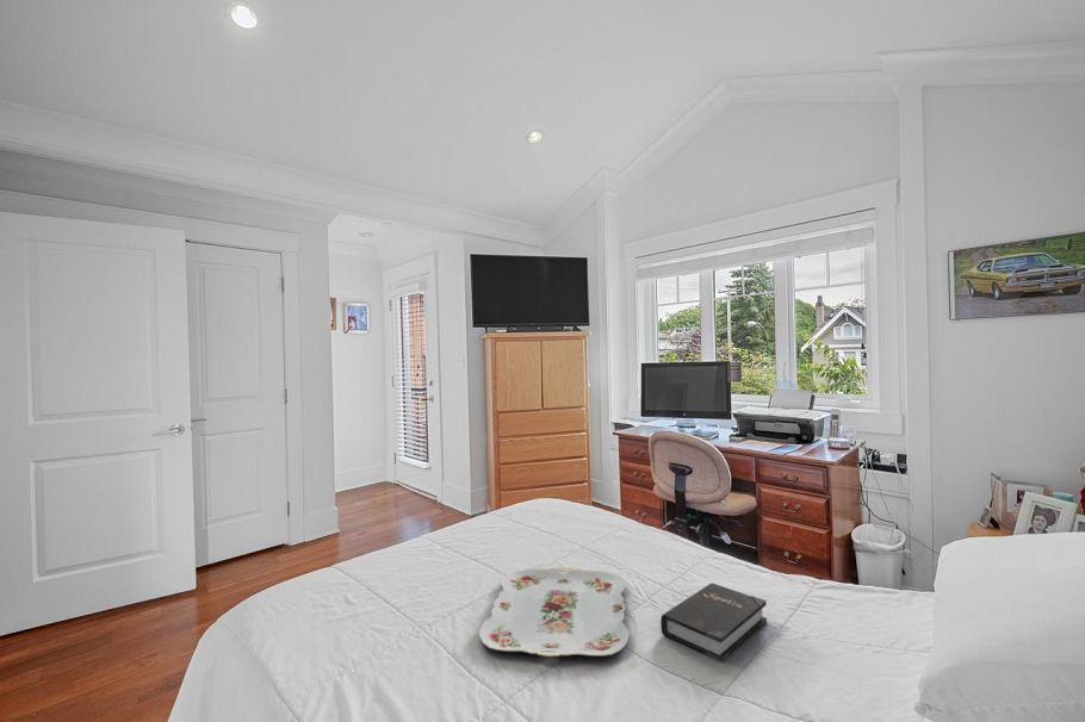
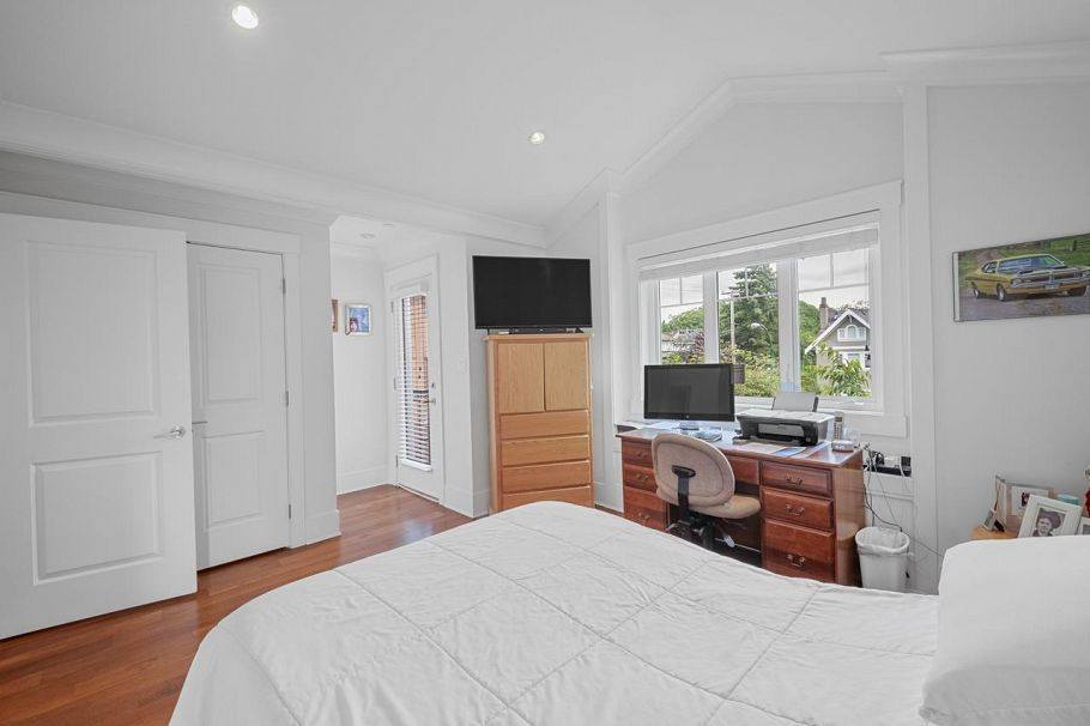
- hardback book [659,583,768,664]
- serving tray [478,566,630,658]
